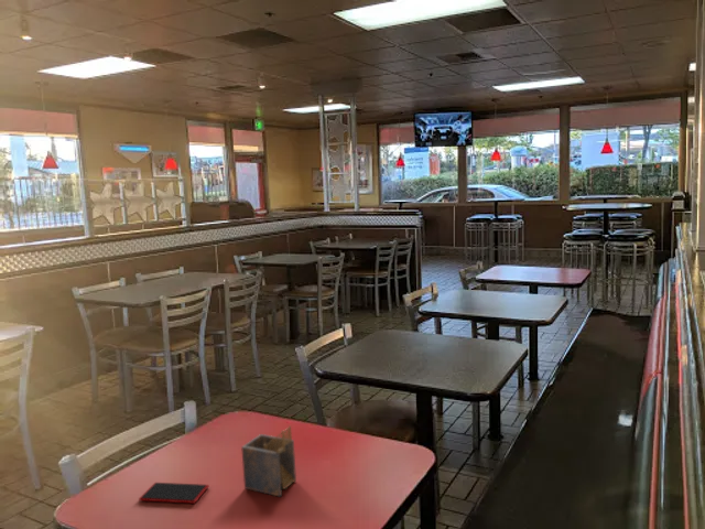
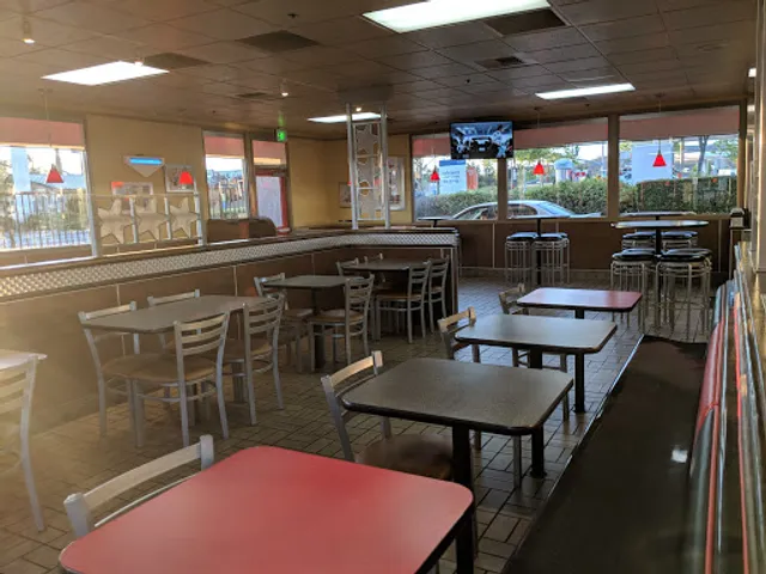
- napkin holder [240,424,297,498]
- smartphone [138,482,210,505]
